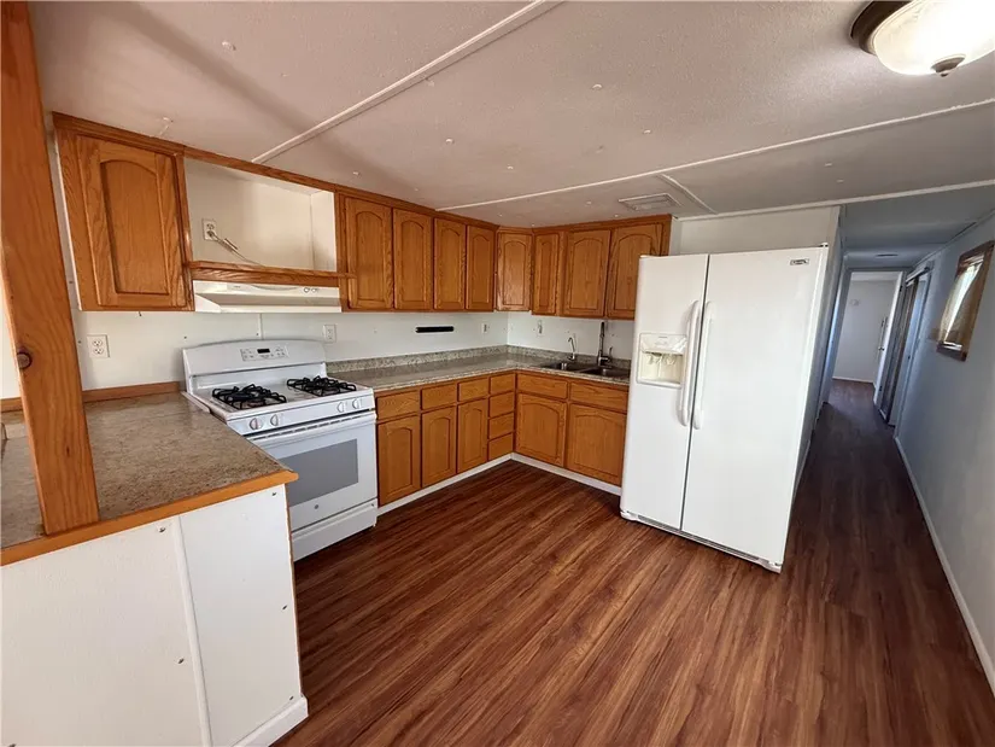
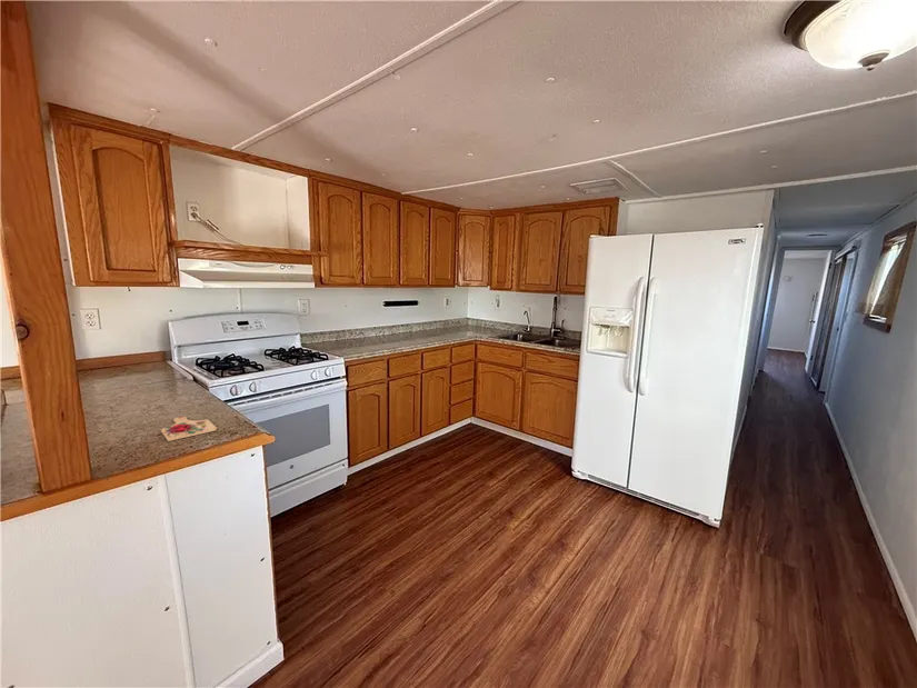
+ cutting board [160,416,218,442]
